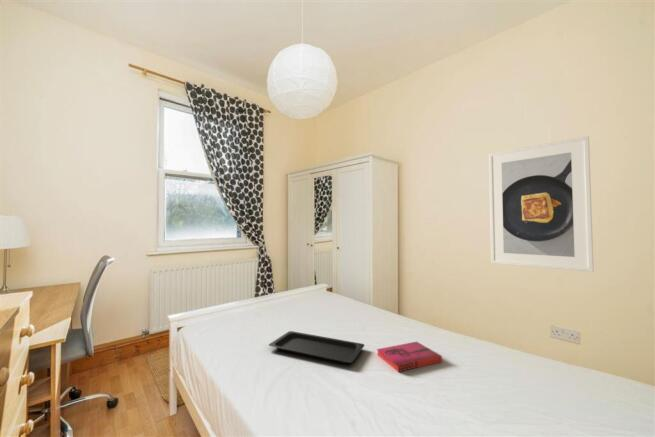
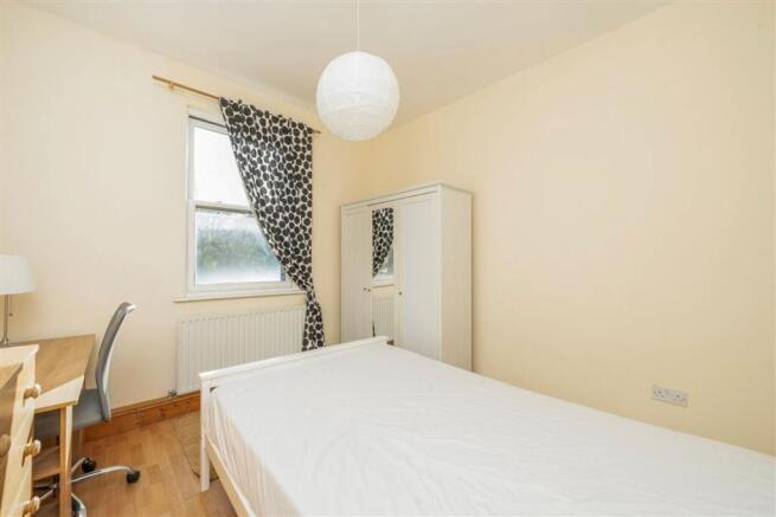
- serving tray [268,330,366,364]
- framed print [488,135,595,273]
- hardback book [376,341,443,373]
